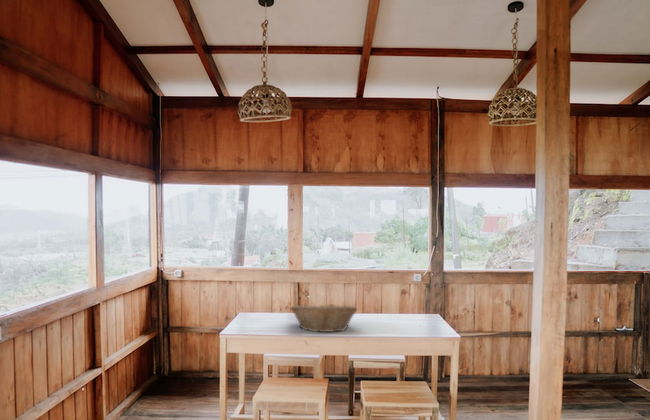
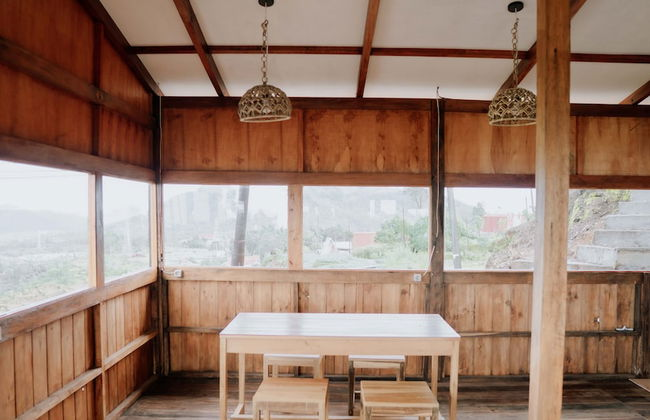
- fruit basket [289,303,358,333]
